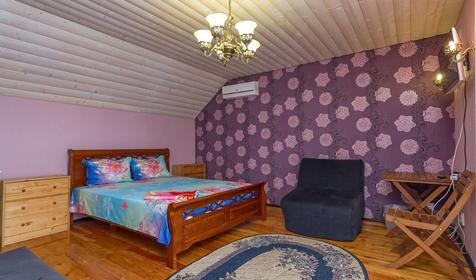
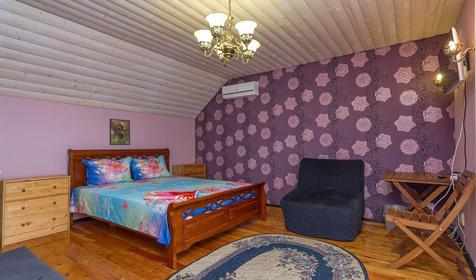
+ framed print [109,118,131,146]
